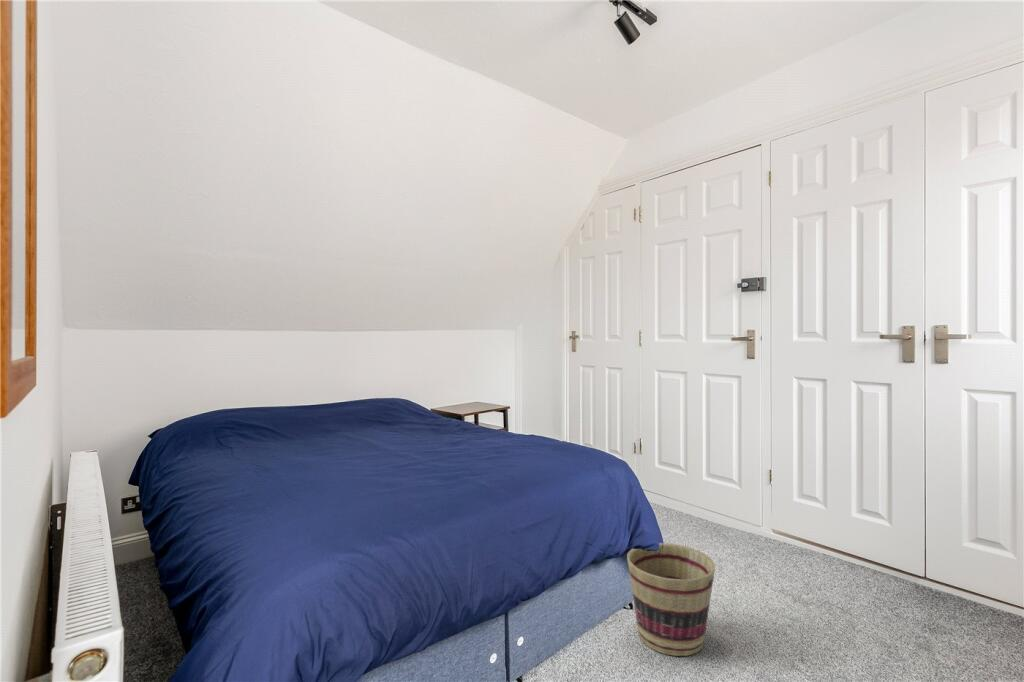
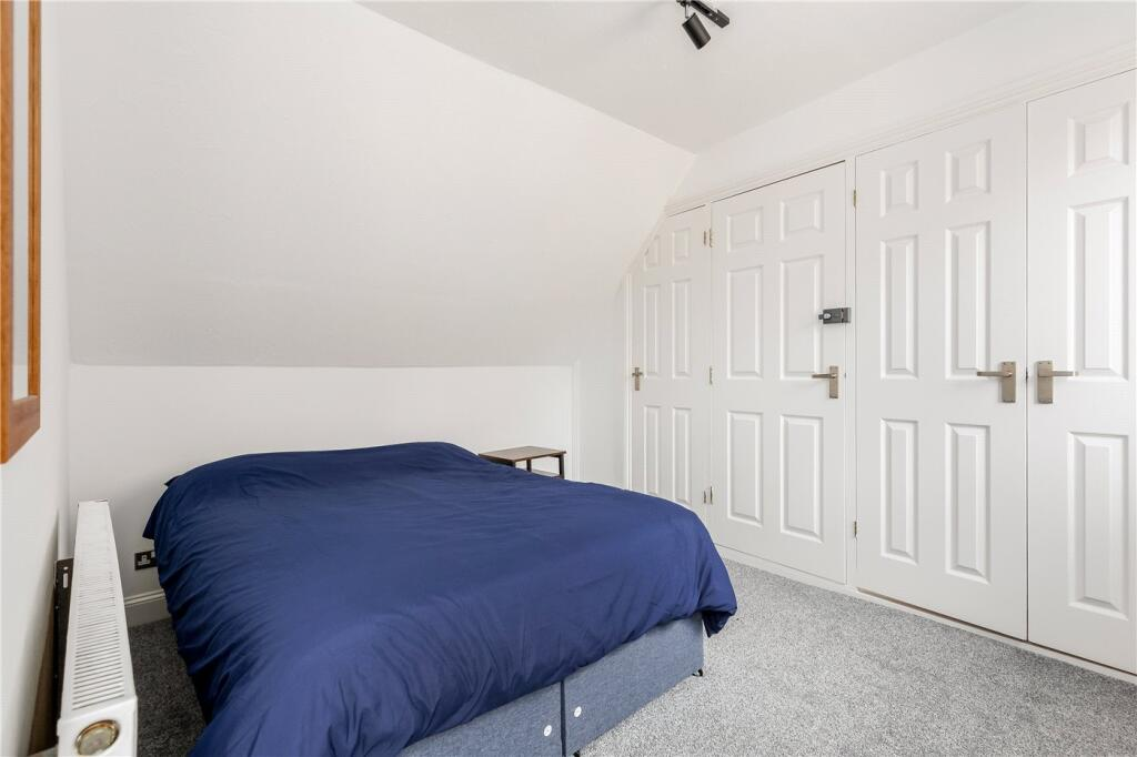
- basket [626,542,716,657]
